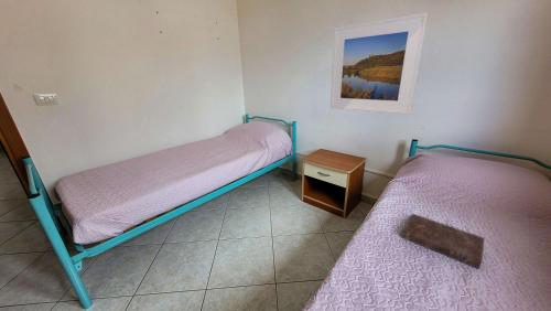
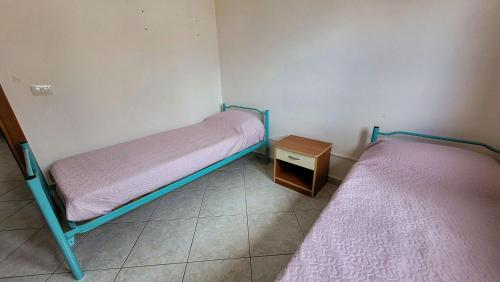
- book [400,213,486,270]
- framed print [329,11,429,116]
